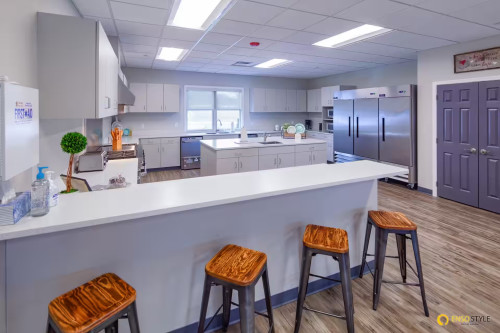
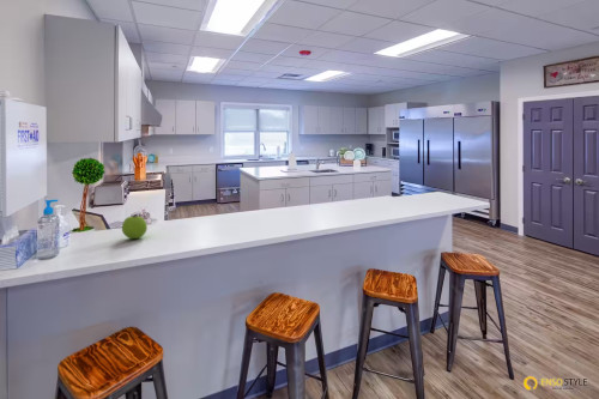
+ apple [121,216,149,240]
